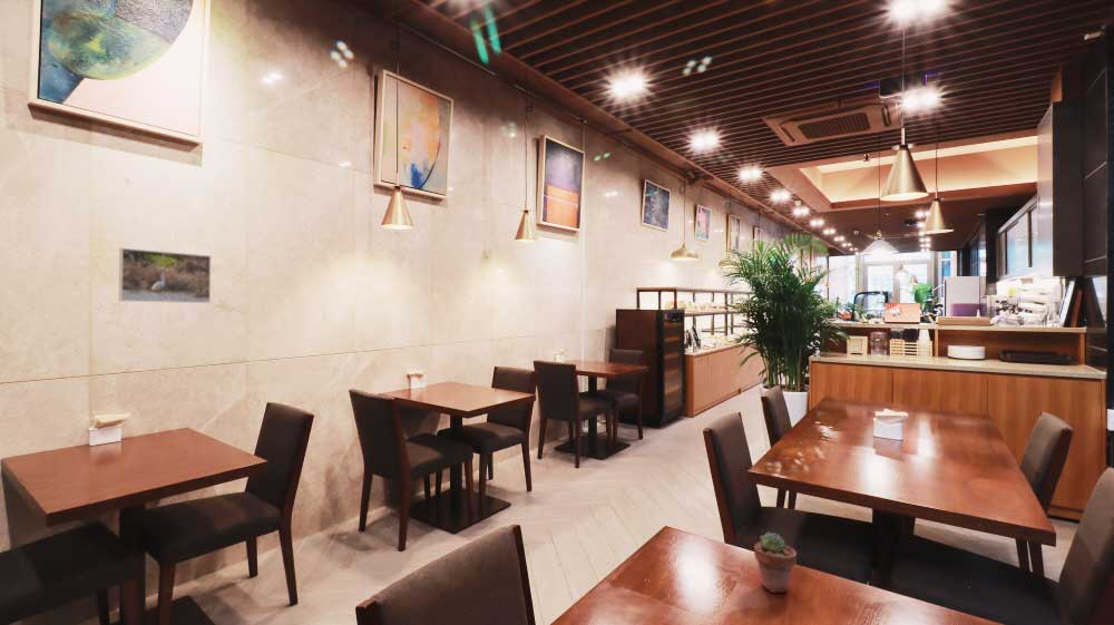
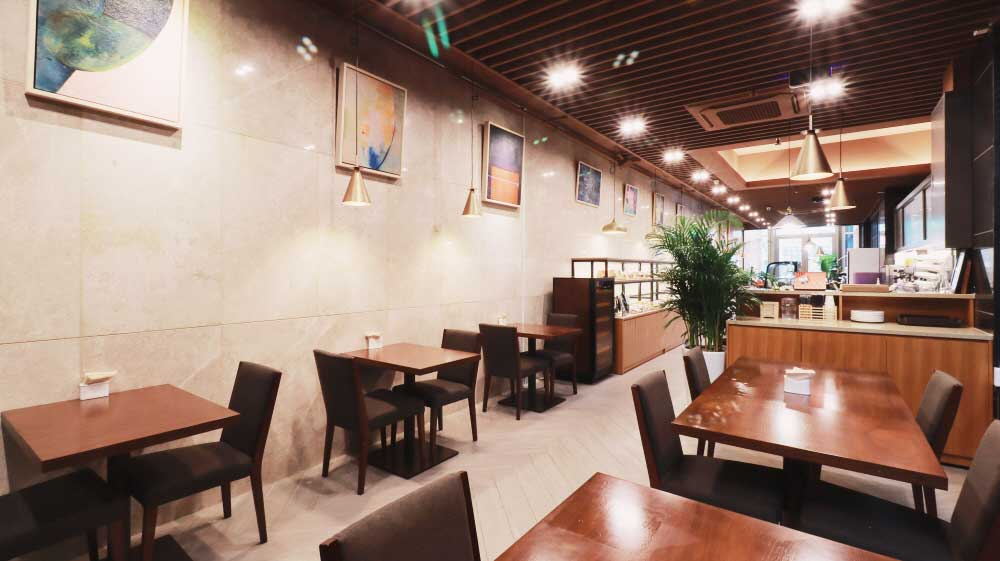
- potted succulent [753,531,798,594]
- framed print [118,247,212,304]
